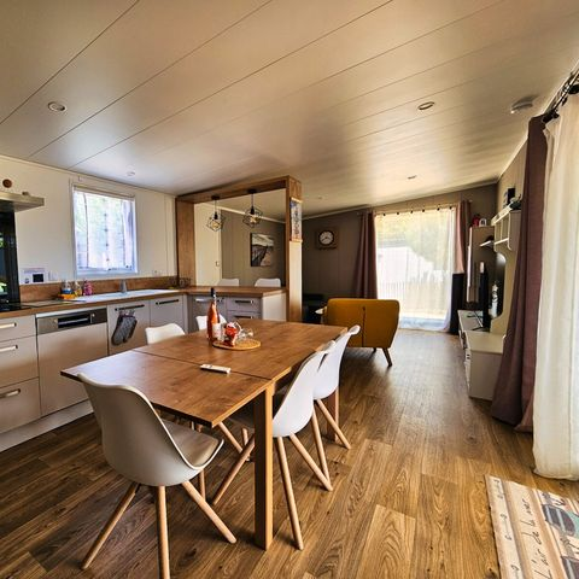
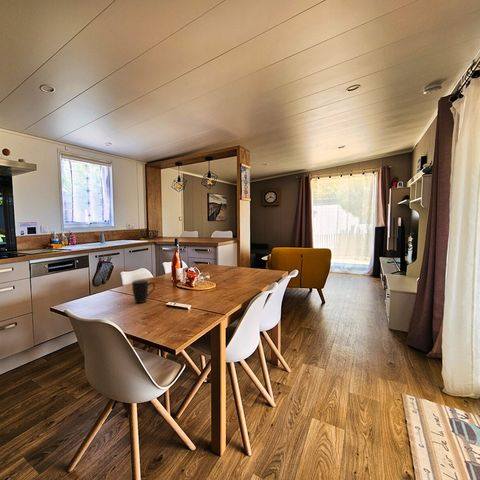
+ mug [131,278,156,304]
